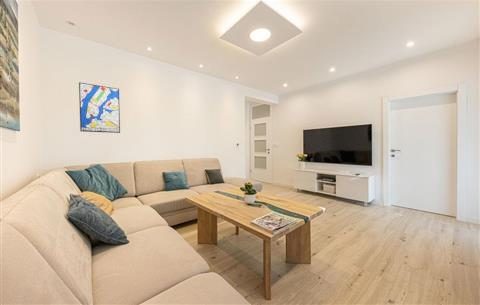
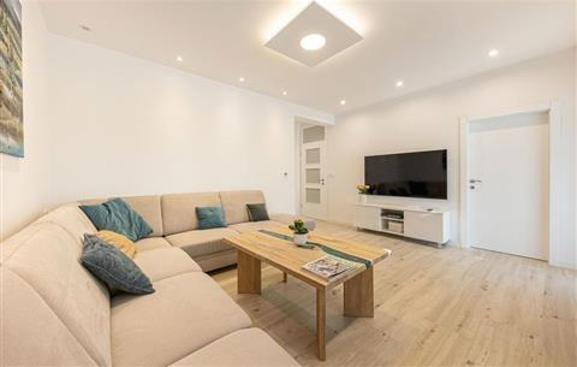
- wall art [78,81,121,134]
